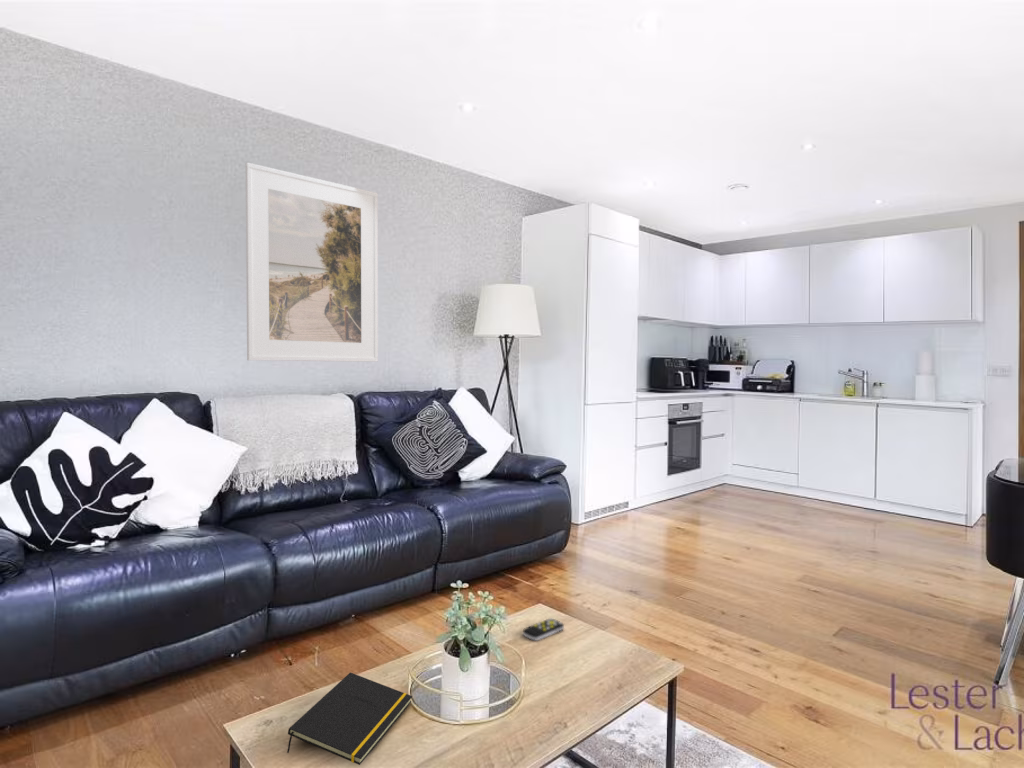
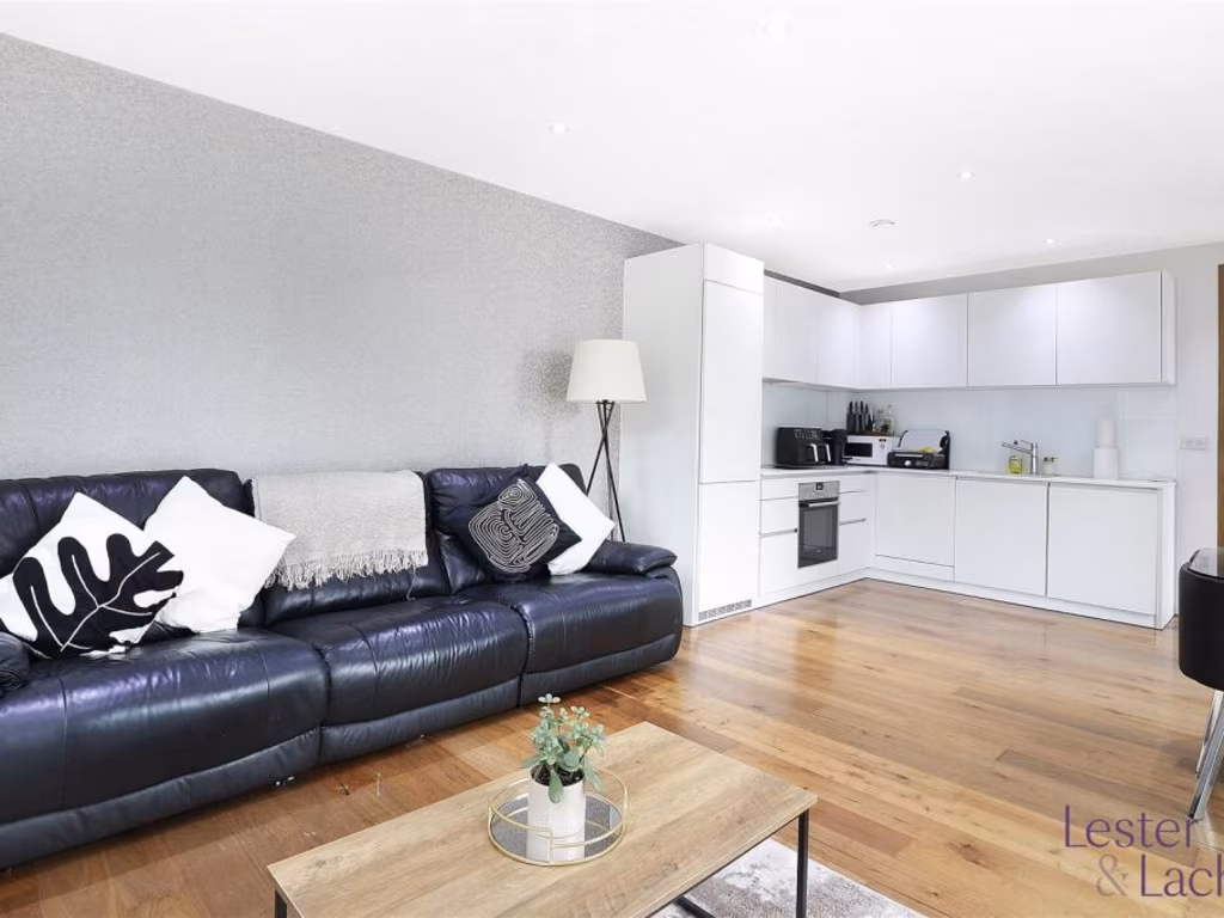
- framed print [244,161,379,363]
- notepad [286,671,413,766]
- remote control [522,617,565,642]
